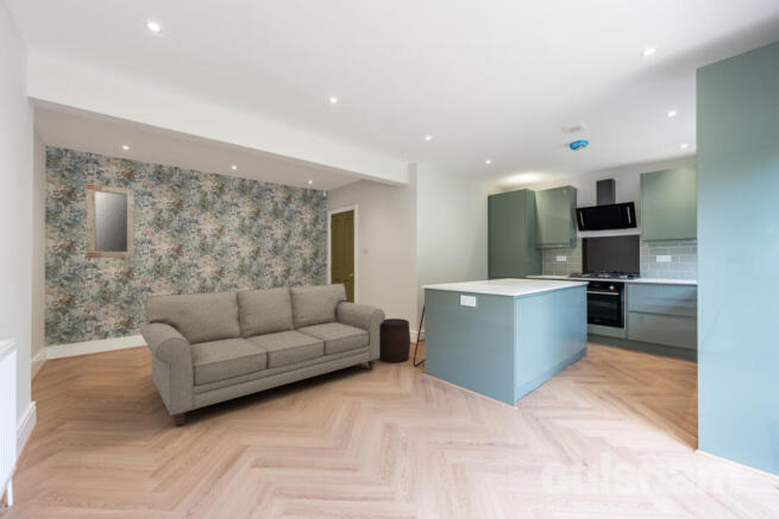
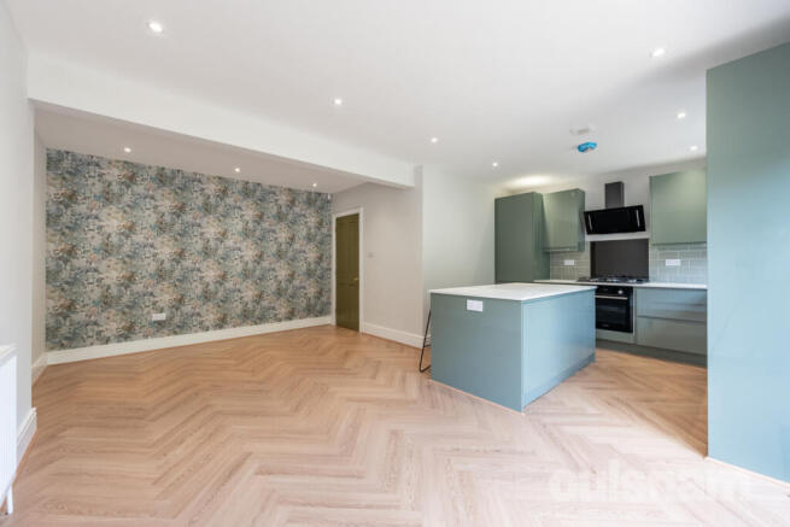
- sofa [139,283,387,426]
- stool [379,317,412,363]
- home mirror [86,183,136,259]
